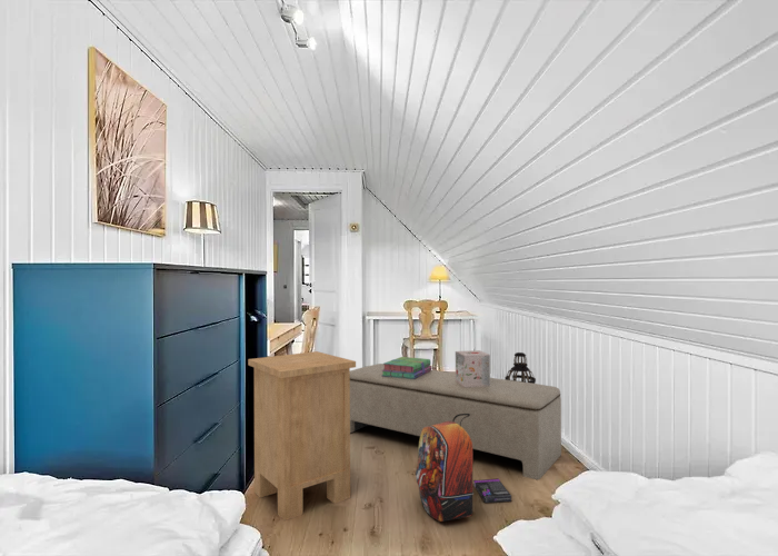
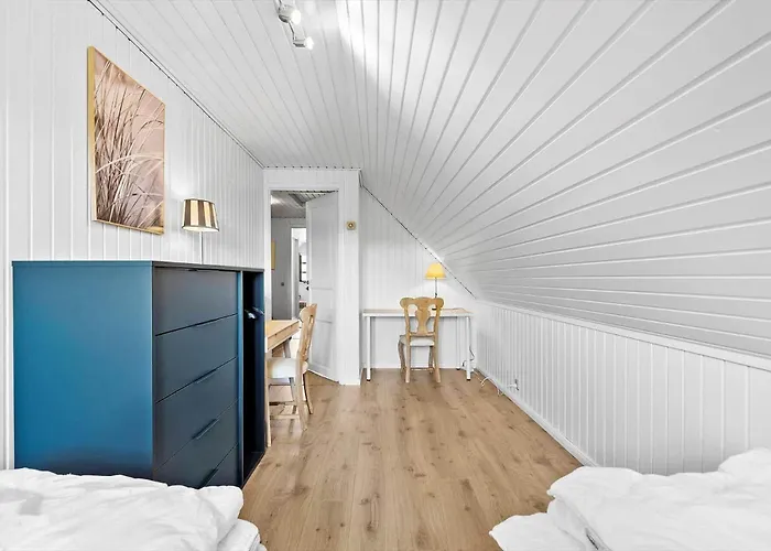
- box [472,477,512,504]
- stack of books [381,356,433,379]
- backpack [415,414,475,523]
- lantern [503,351,537,384]
- nightstand [247,350,357,522]
- decorative box [455,349,491,387]
- bench [350,363,562,481]
